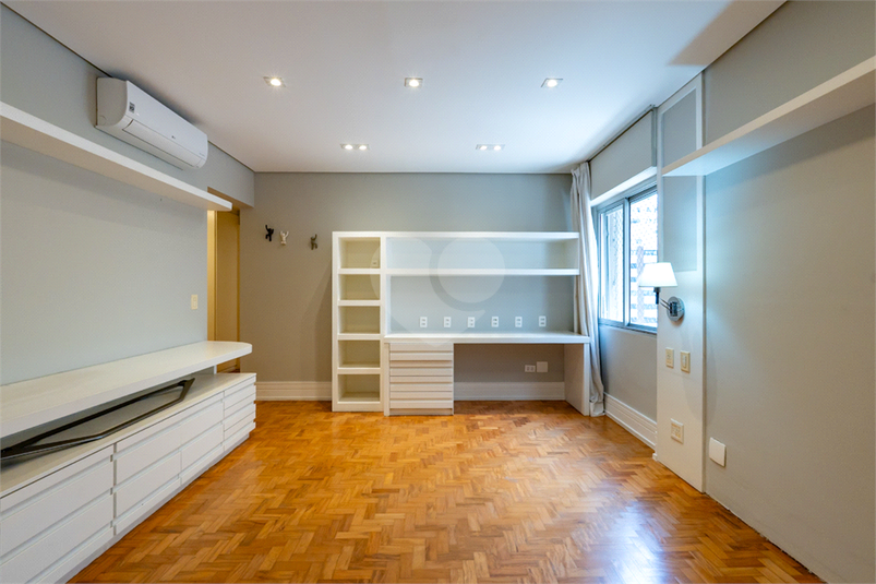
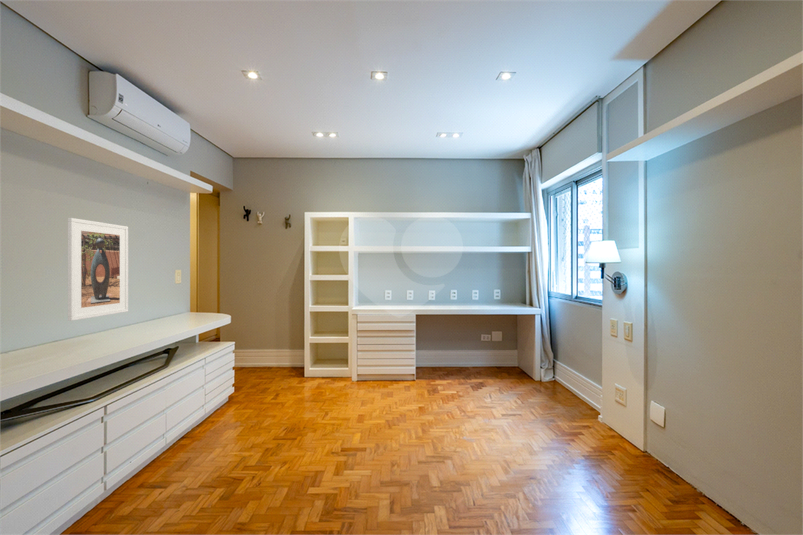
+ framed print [67,217,129,322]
